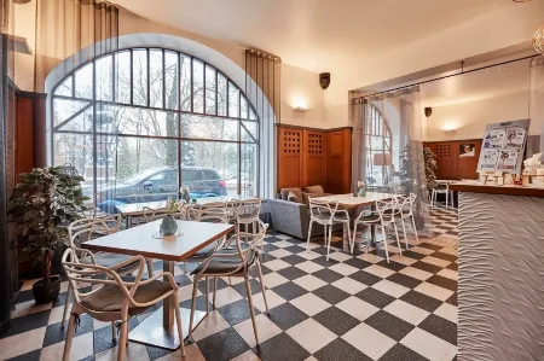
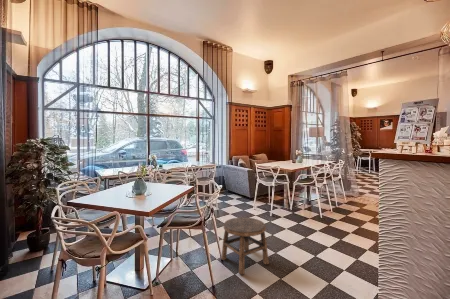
+ stool [220,216,270,275]
